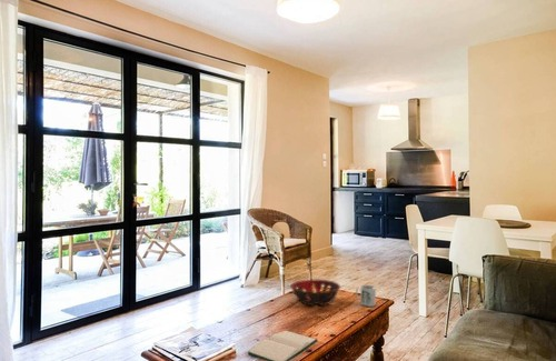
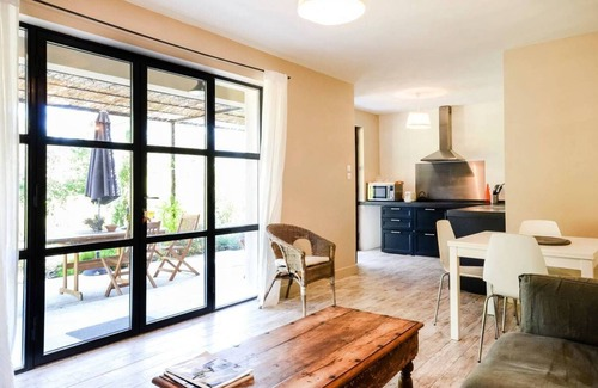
- decorative bowl [289,279,341,307]
- hardback book [247,329,318,361]
- mug [355,284,377,308]
